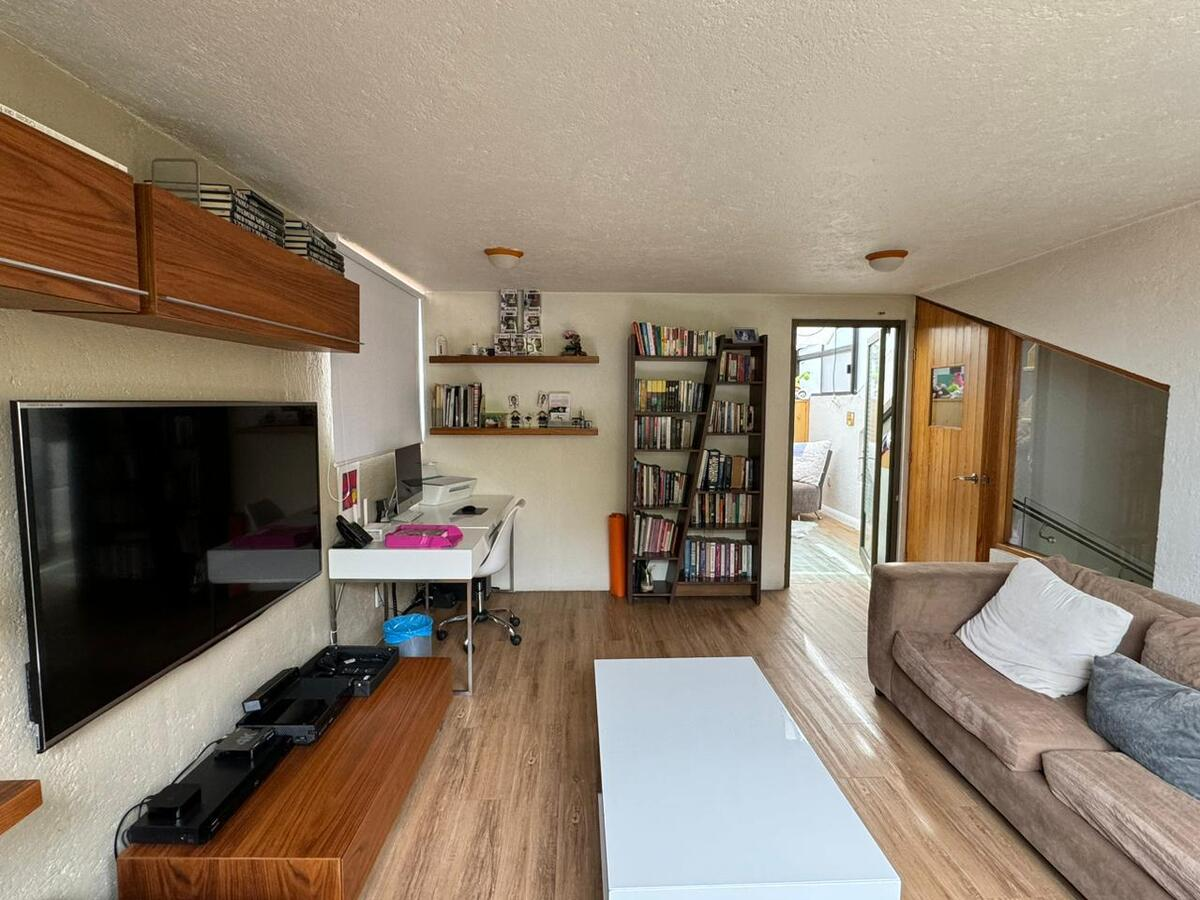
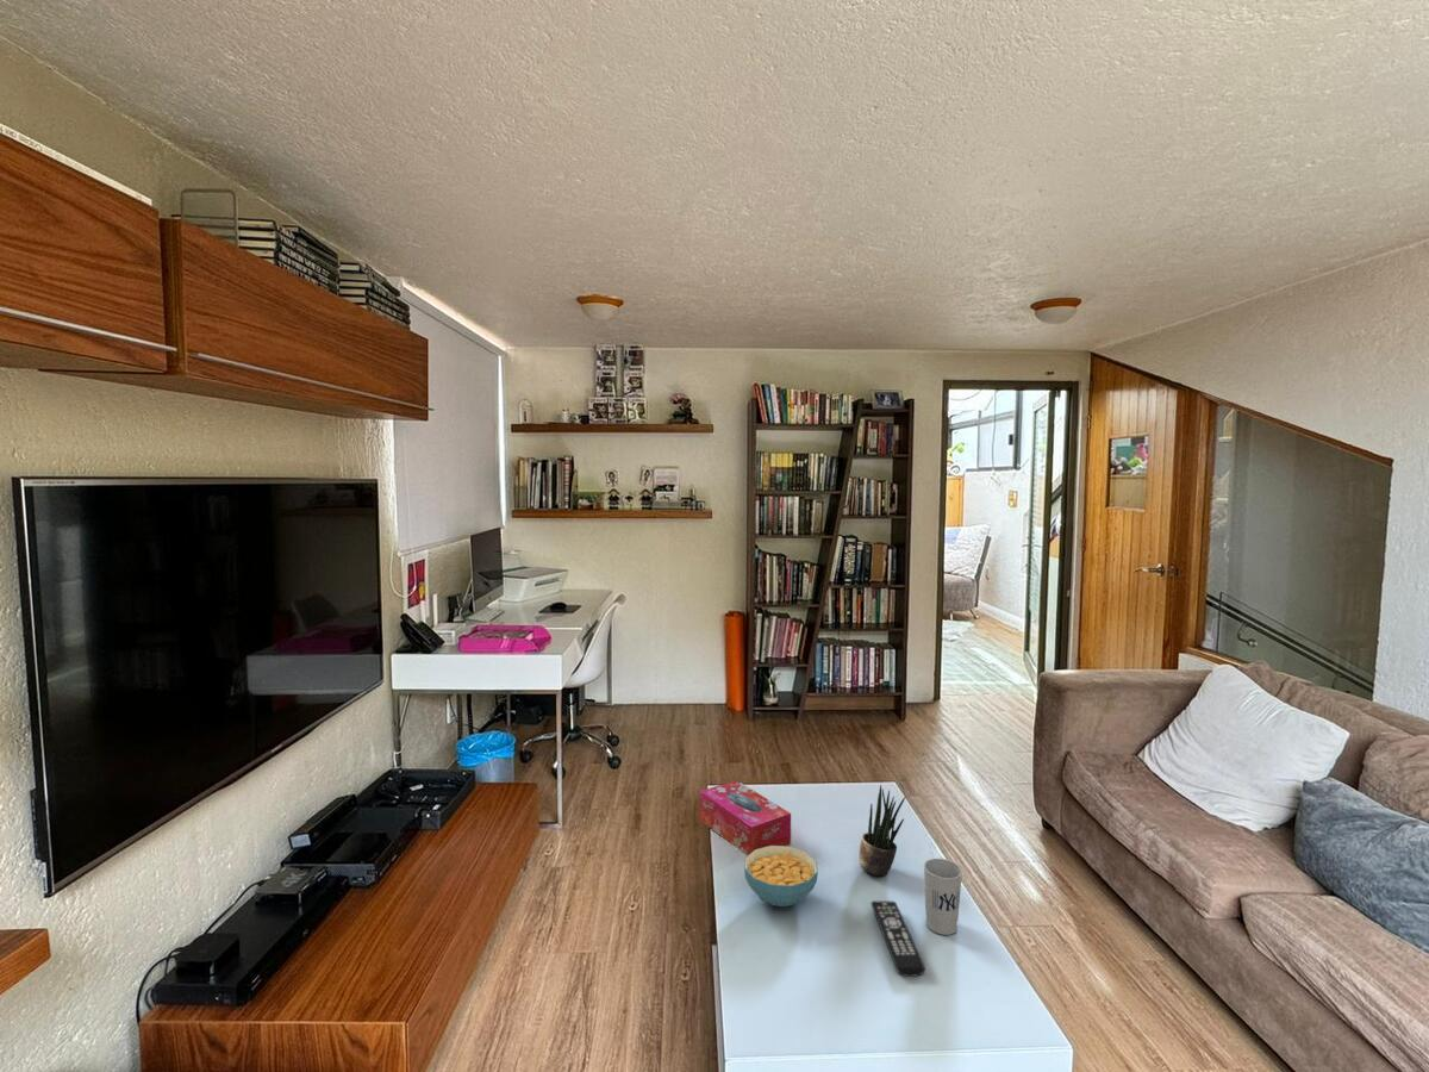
+ cereal bowl [743,846,819,908]
+ remote control [870,899,926,978]
+ tissue box [699,779,792,856]
+ potted plant [857,784,907,877]
+ cup [923,858,963,936]
